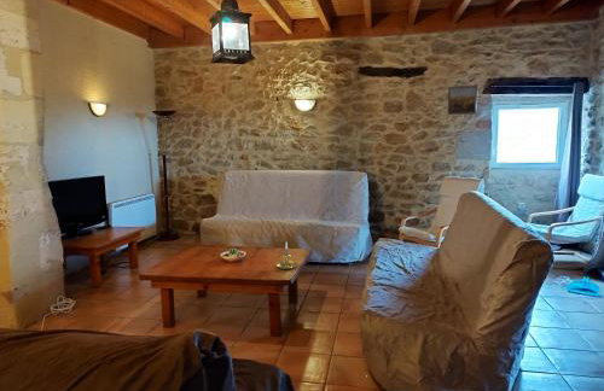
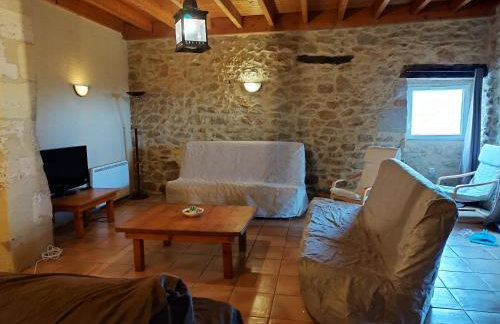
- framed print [447,84,478,116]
- candle holder [275,243,298,270]
